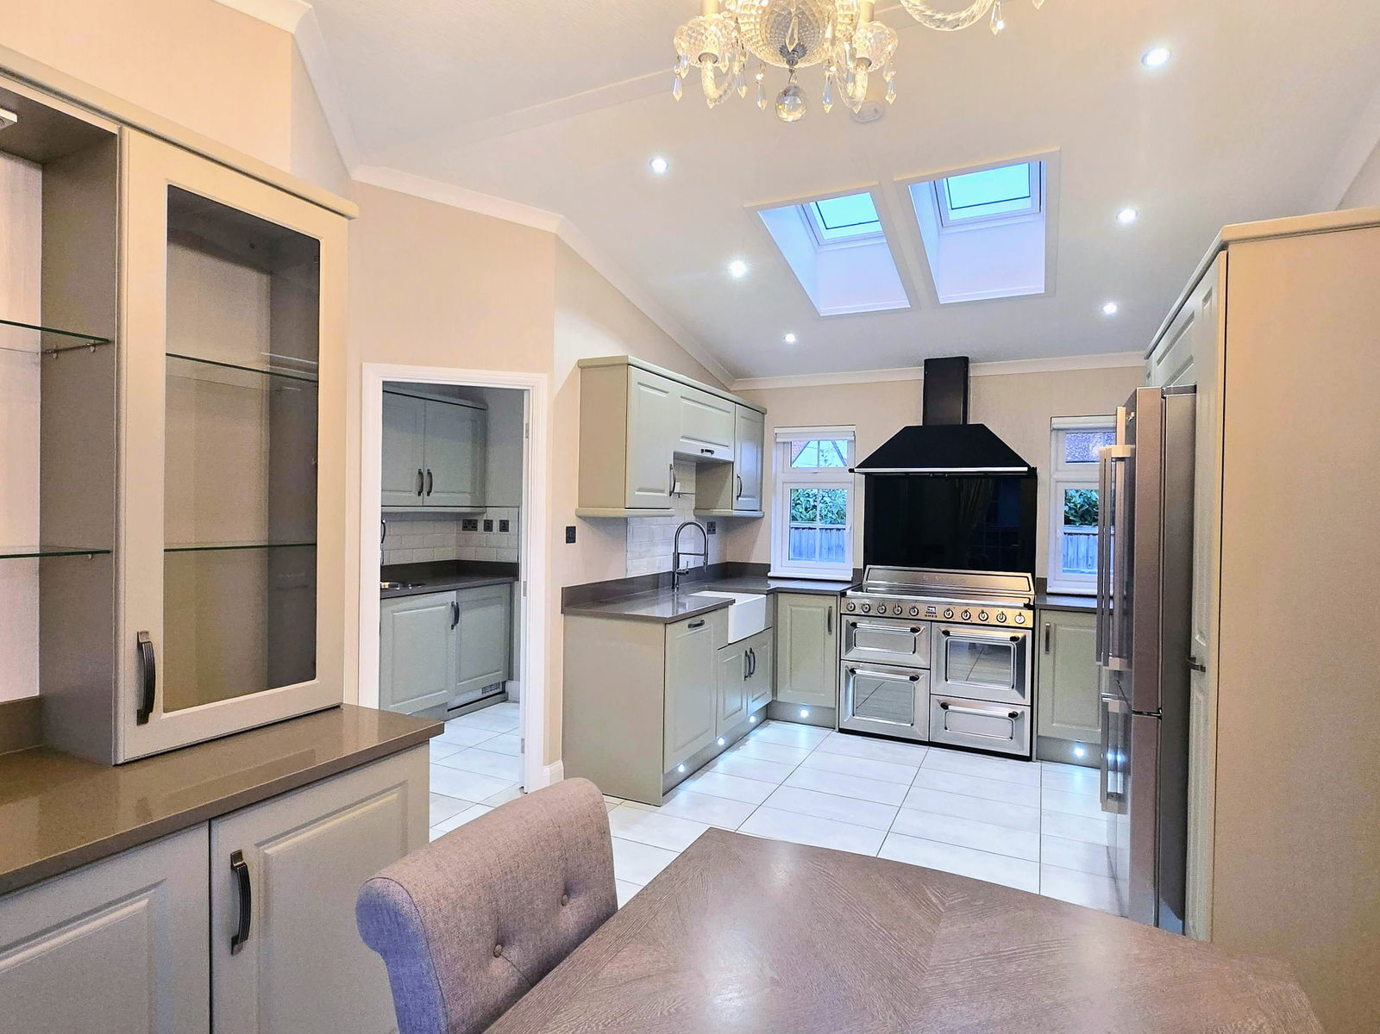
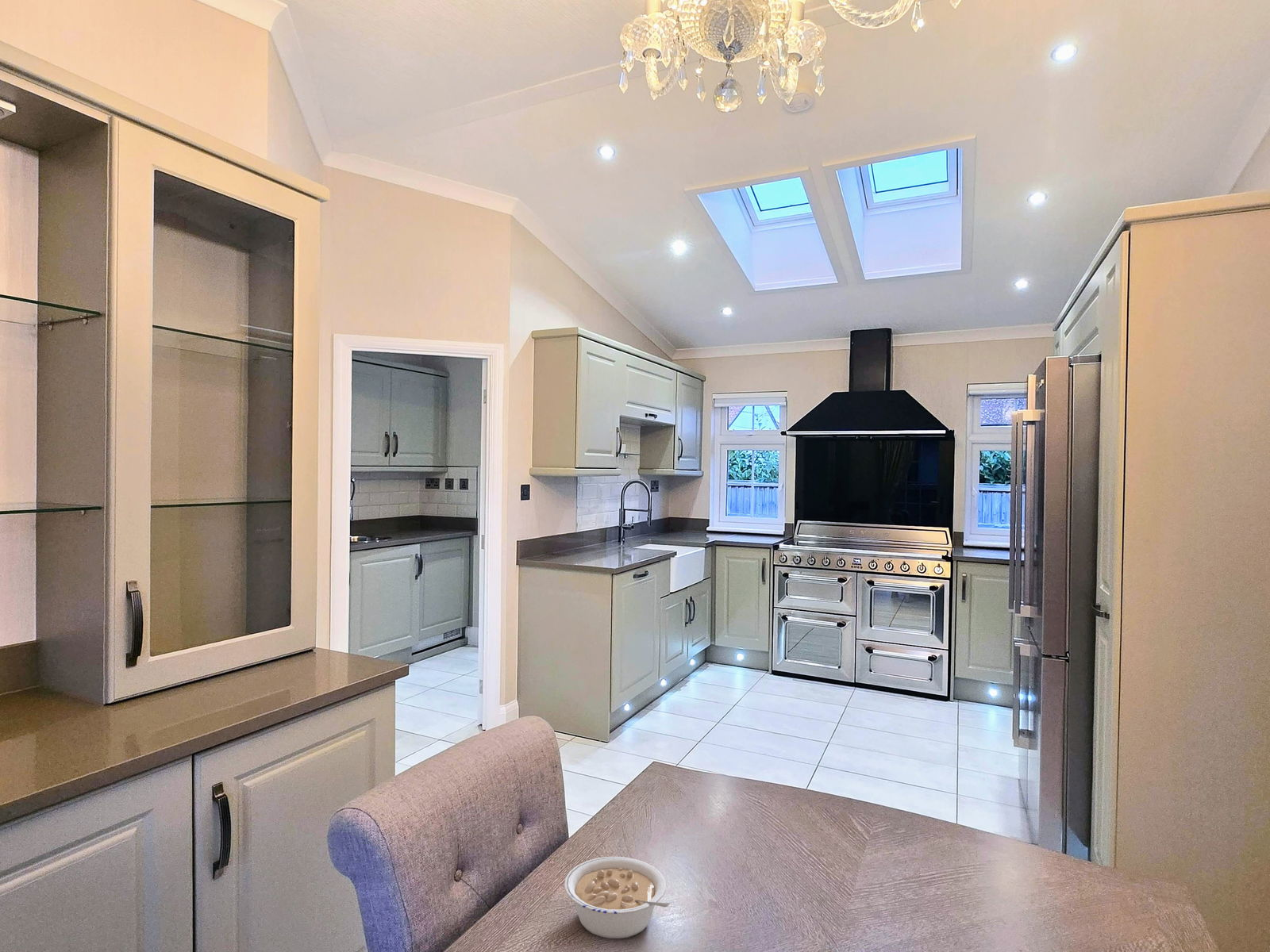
+ legume [564,856,672,939]
